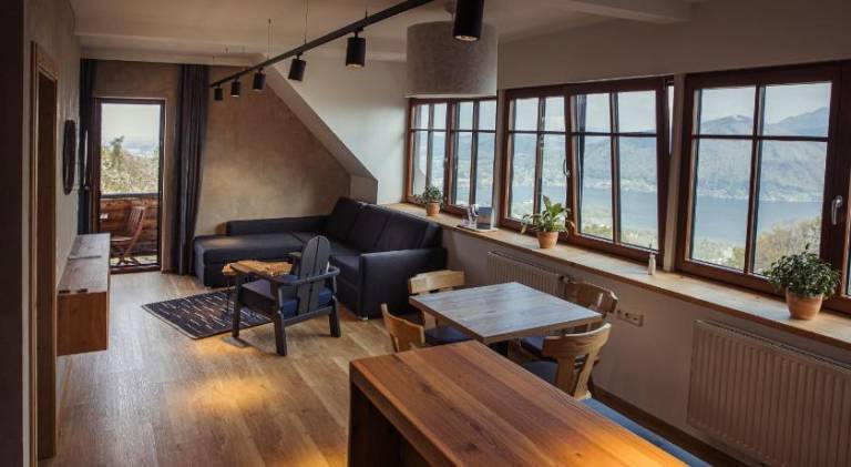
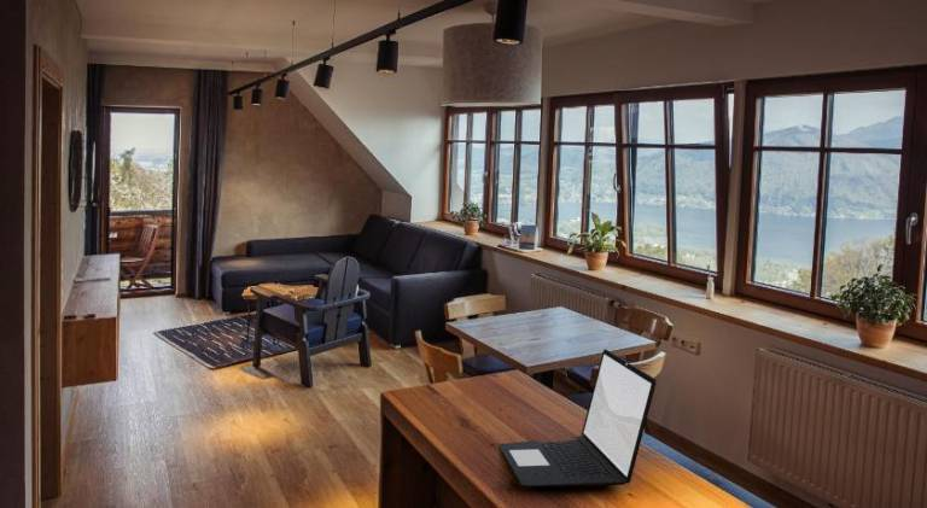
+ laptop [497,349,657,489]
